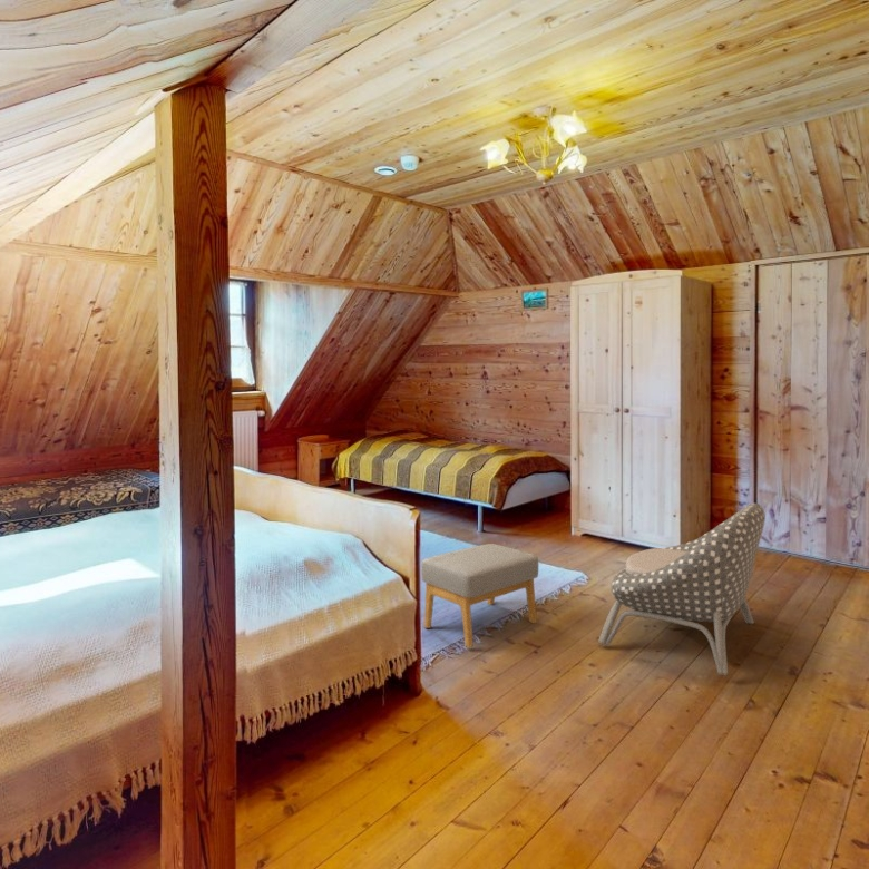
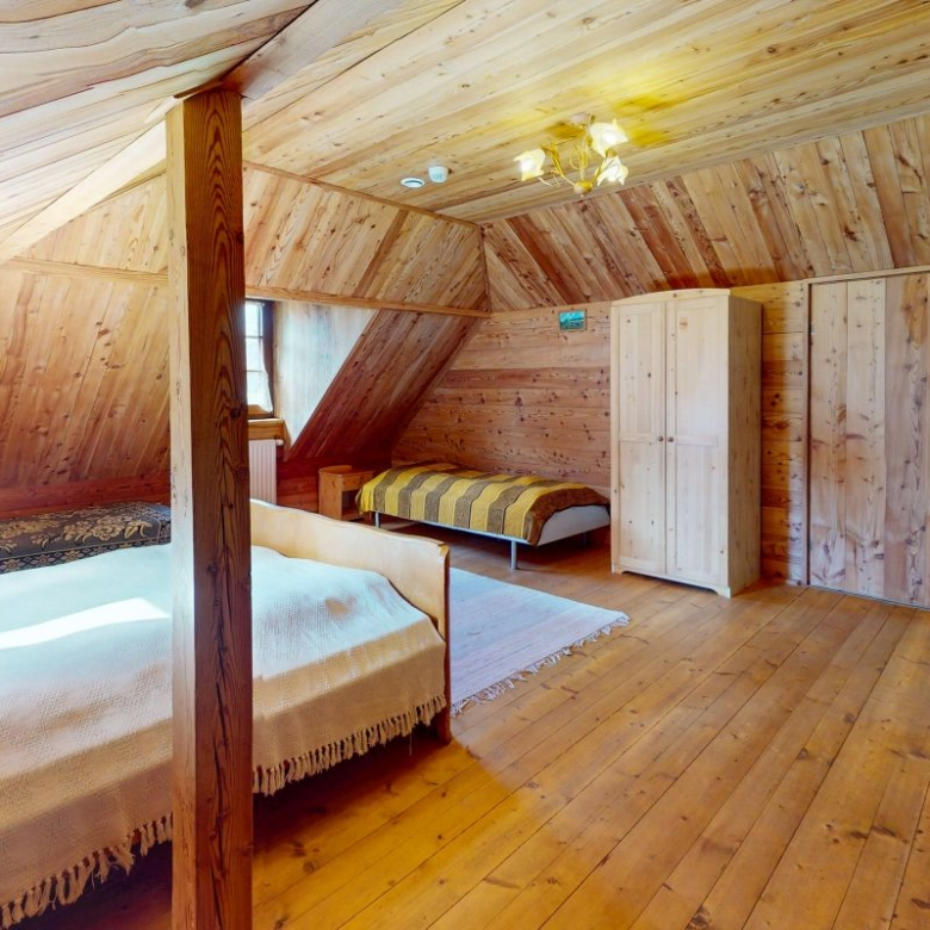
- armchair [597,502,767,676]
- footstool [420,543,539,648]
